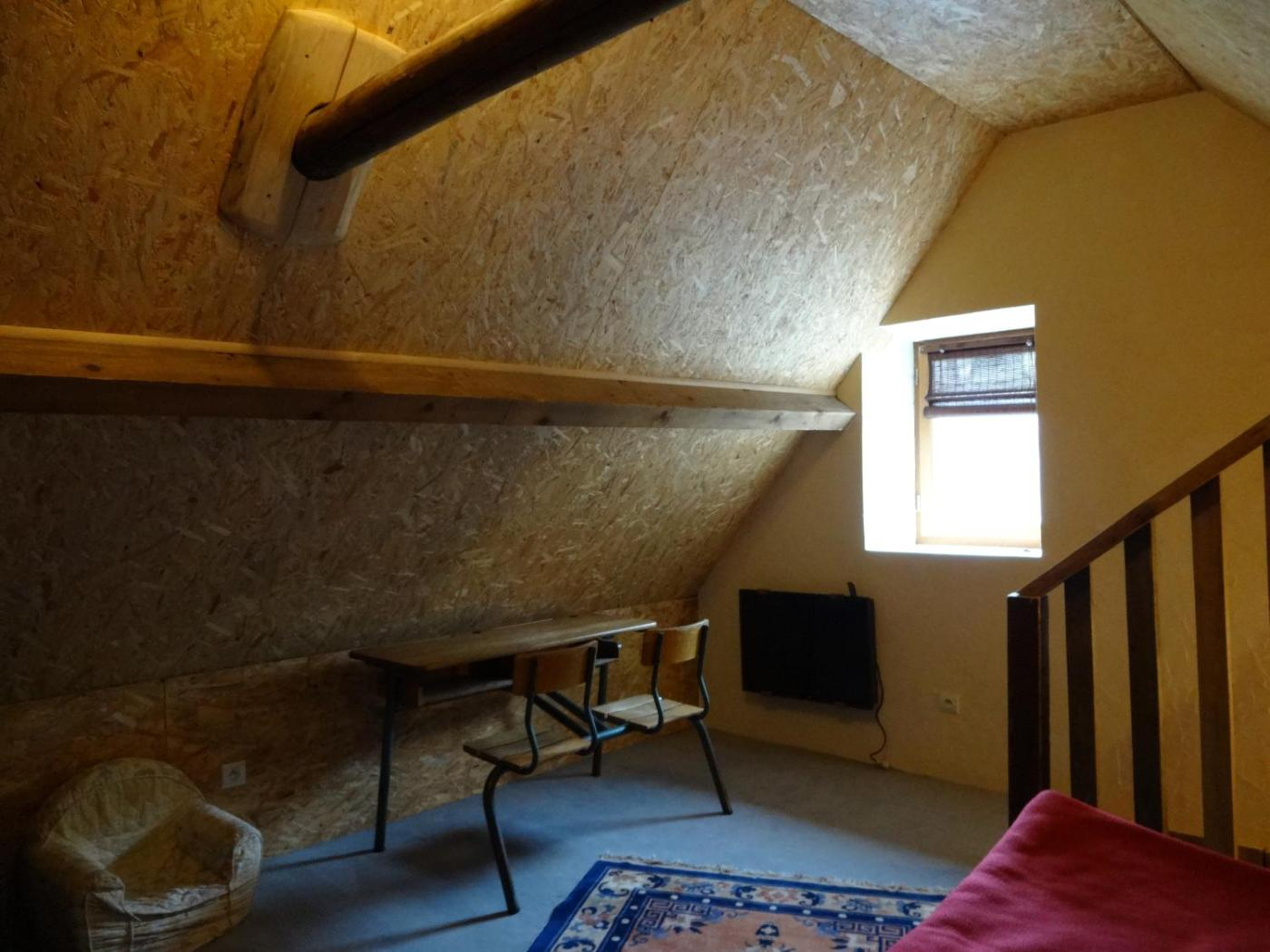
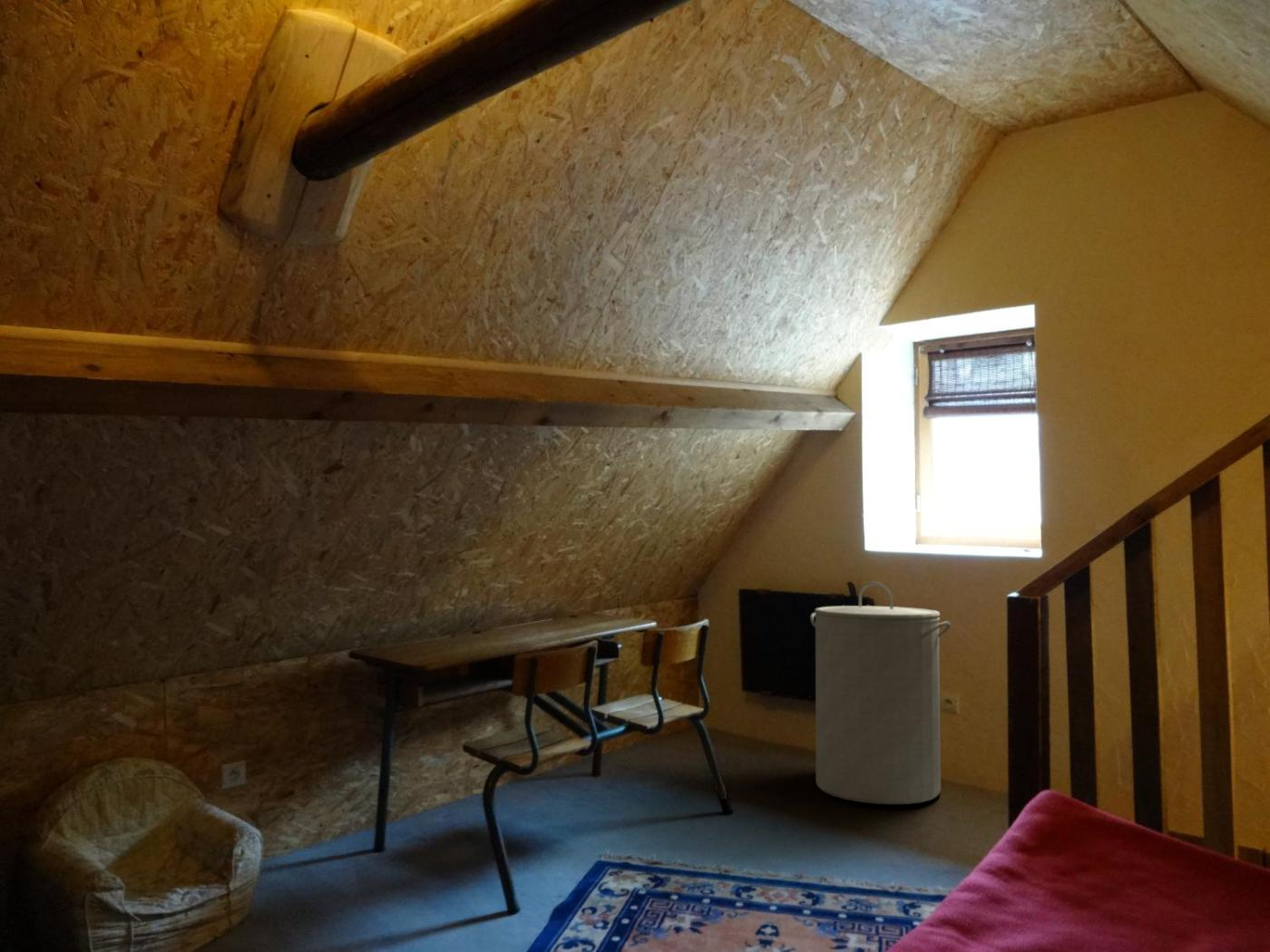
+ laundry hamper [809,580,952,805]
